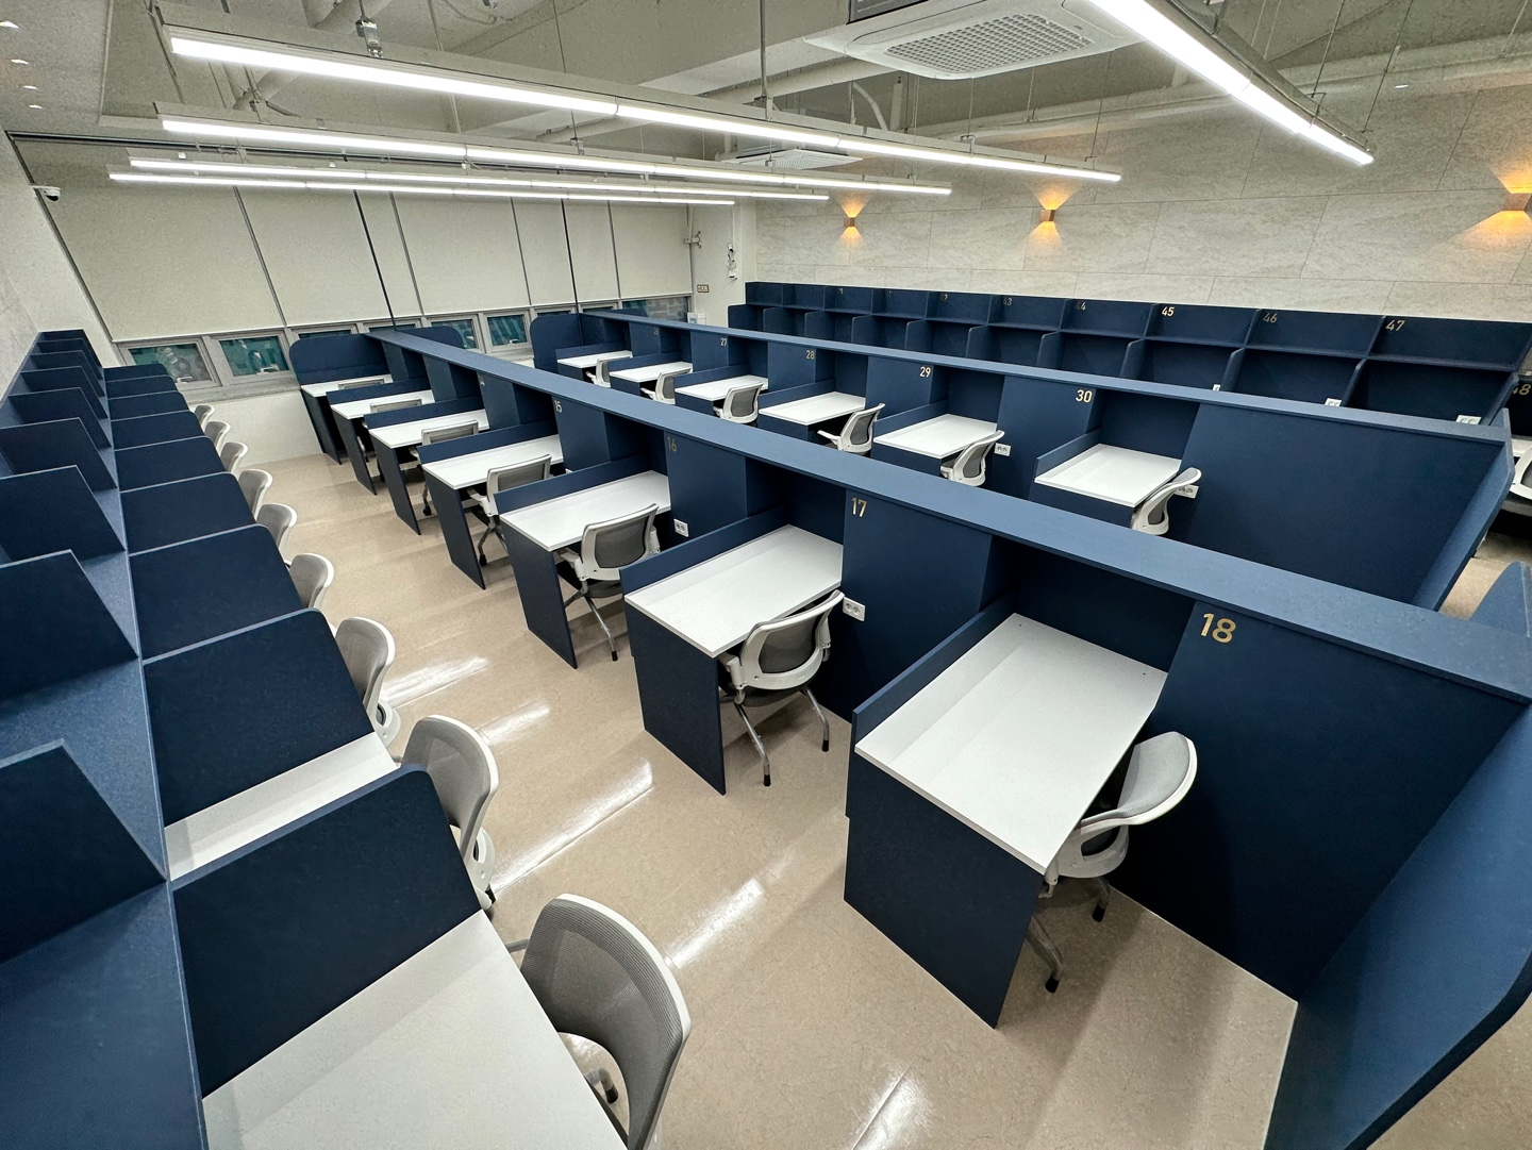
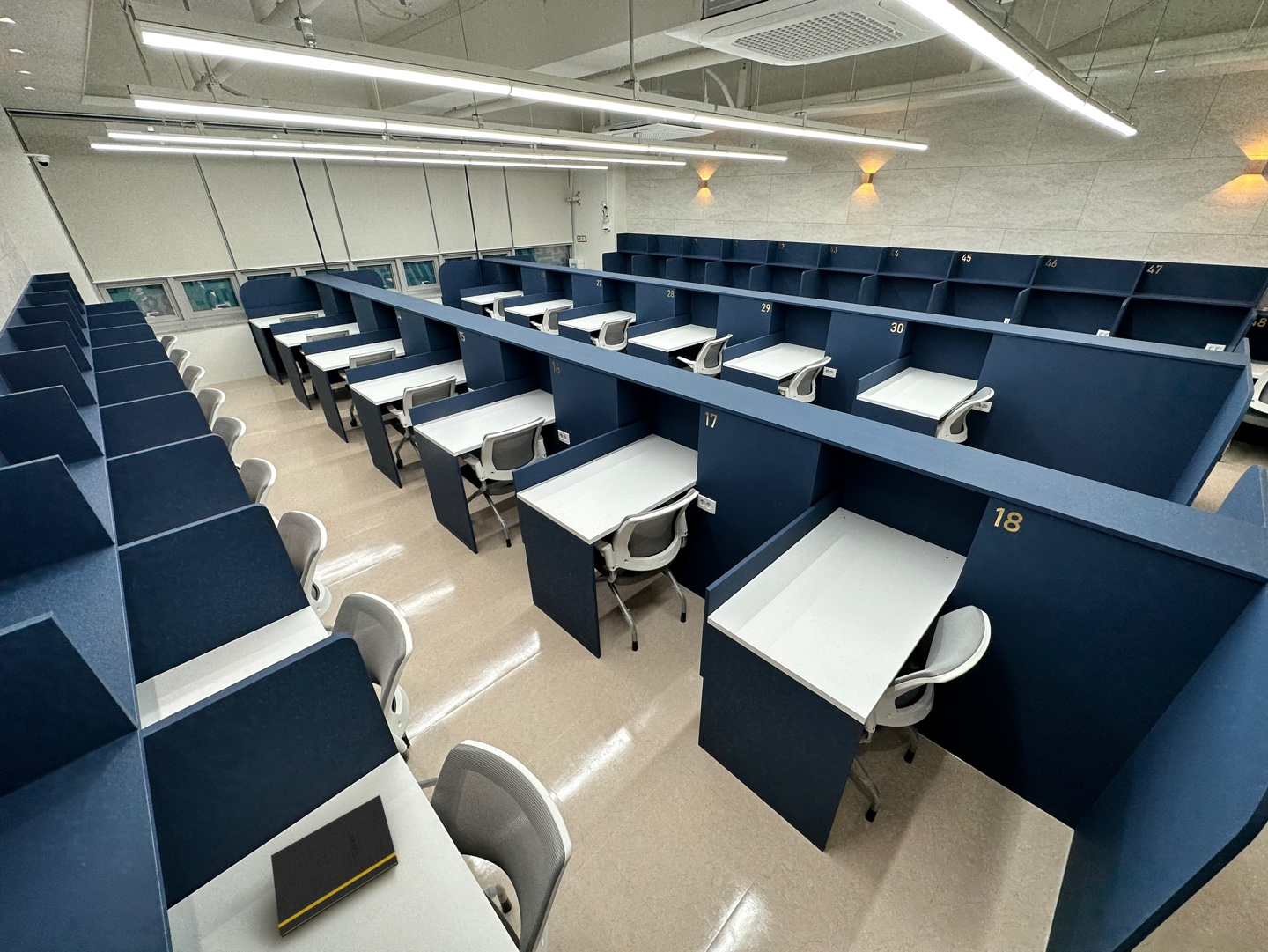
+ notepad [270,794,399,938]
